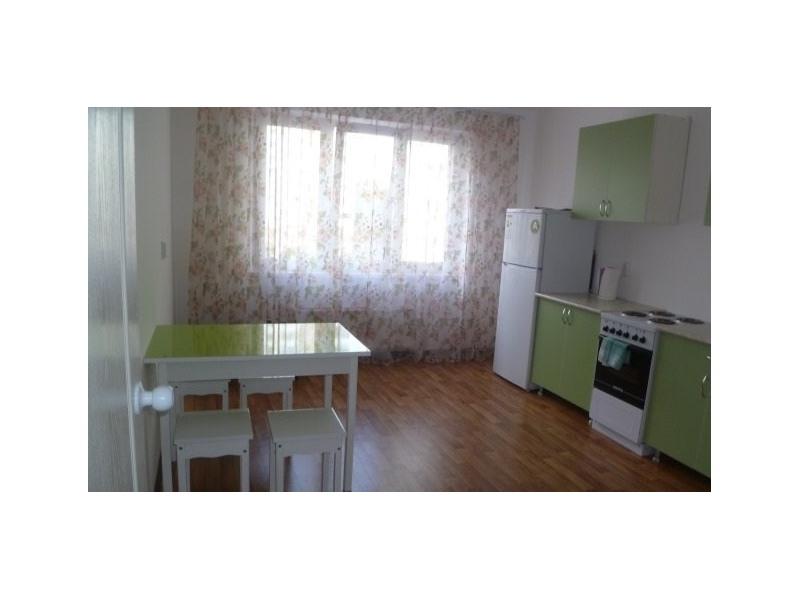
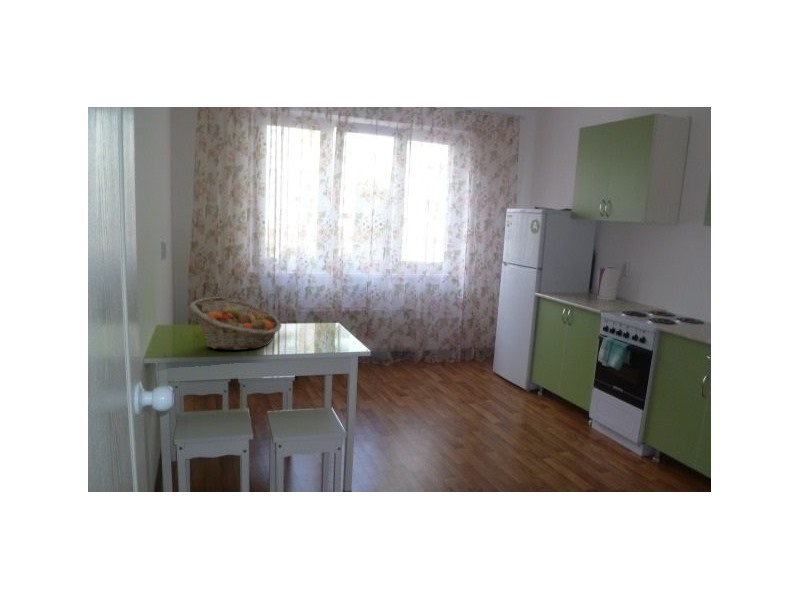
+ fruit basket [189,296,282,351]
